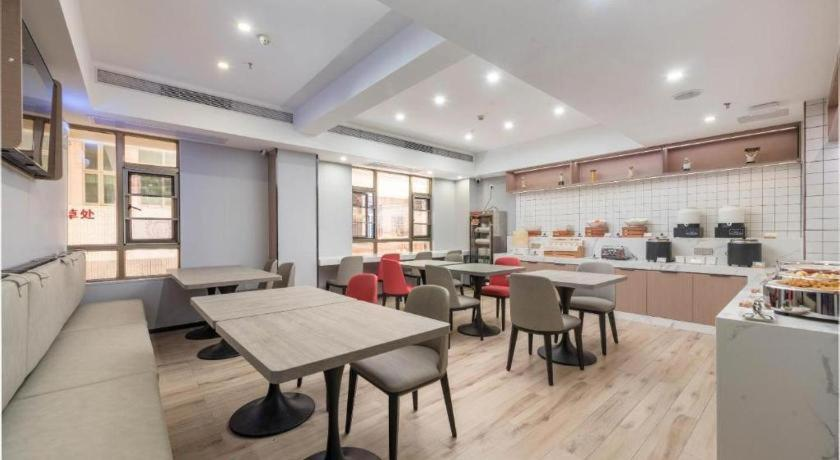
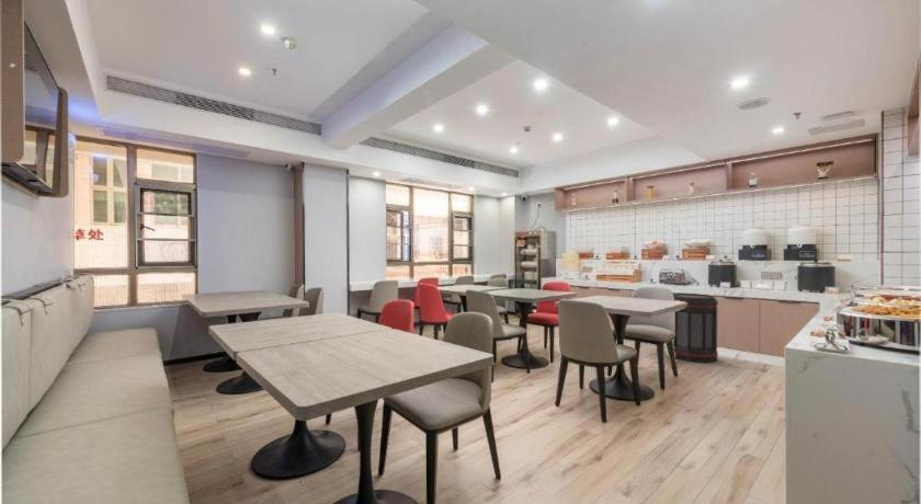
+ trash can [672,293,719,364]
